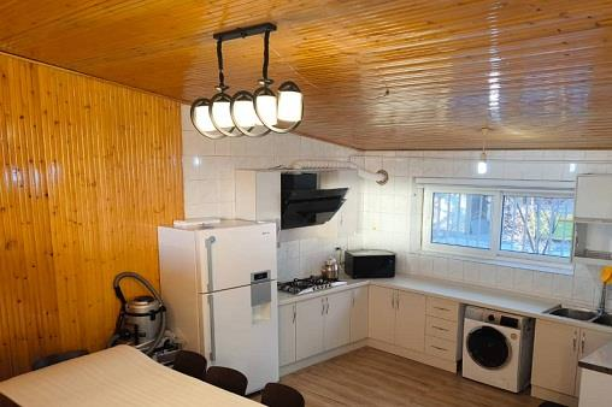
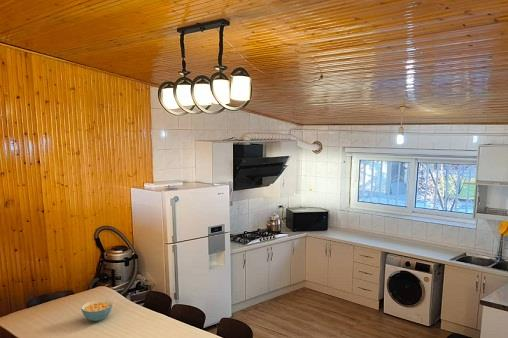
+ cereal bowl [80,299,113,322]
